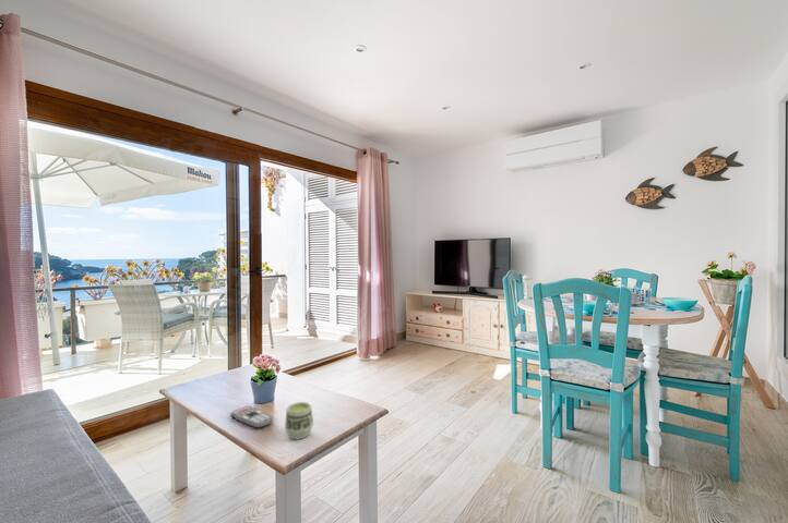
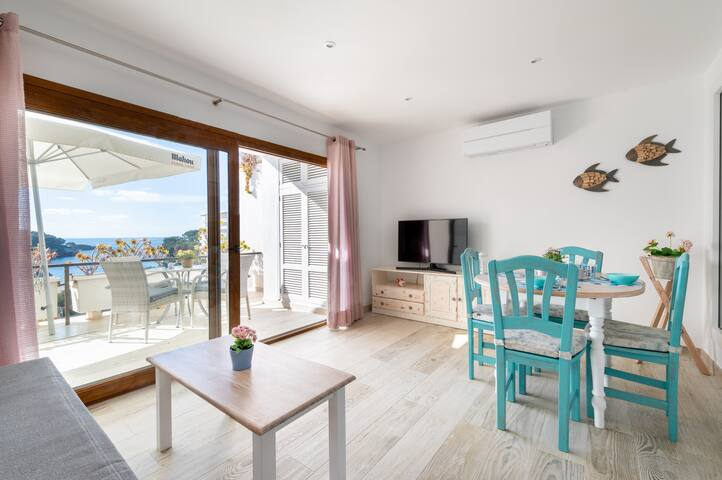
- cup [284,401,314,441]
- remote control [229,404,274,429]
